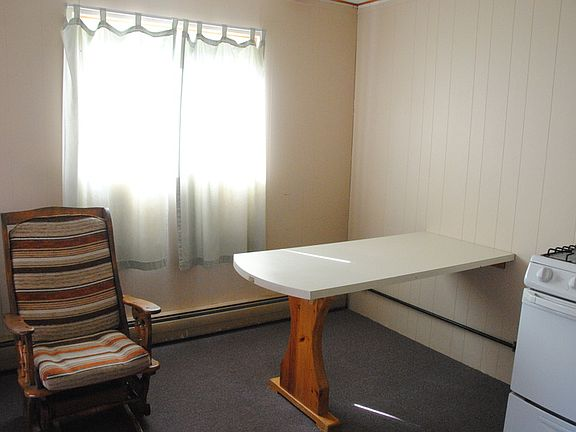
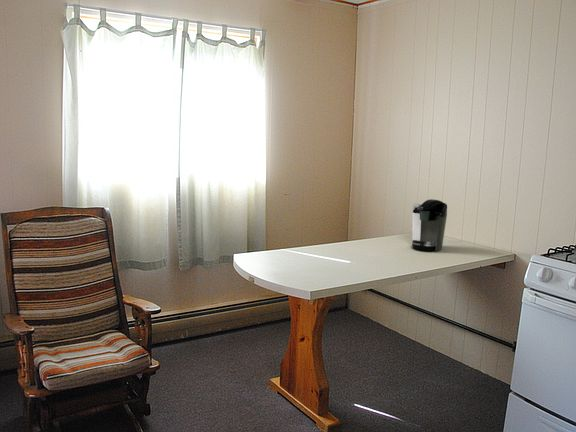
+ coffee maker [411,198,448,252]
